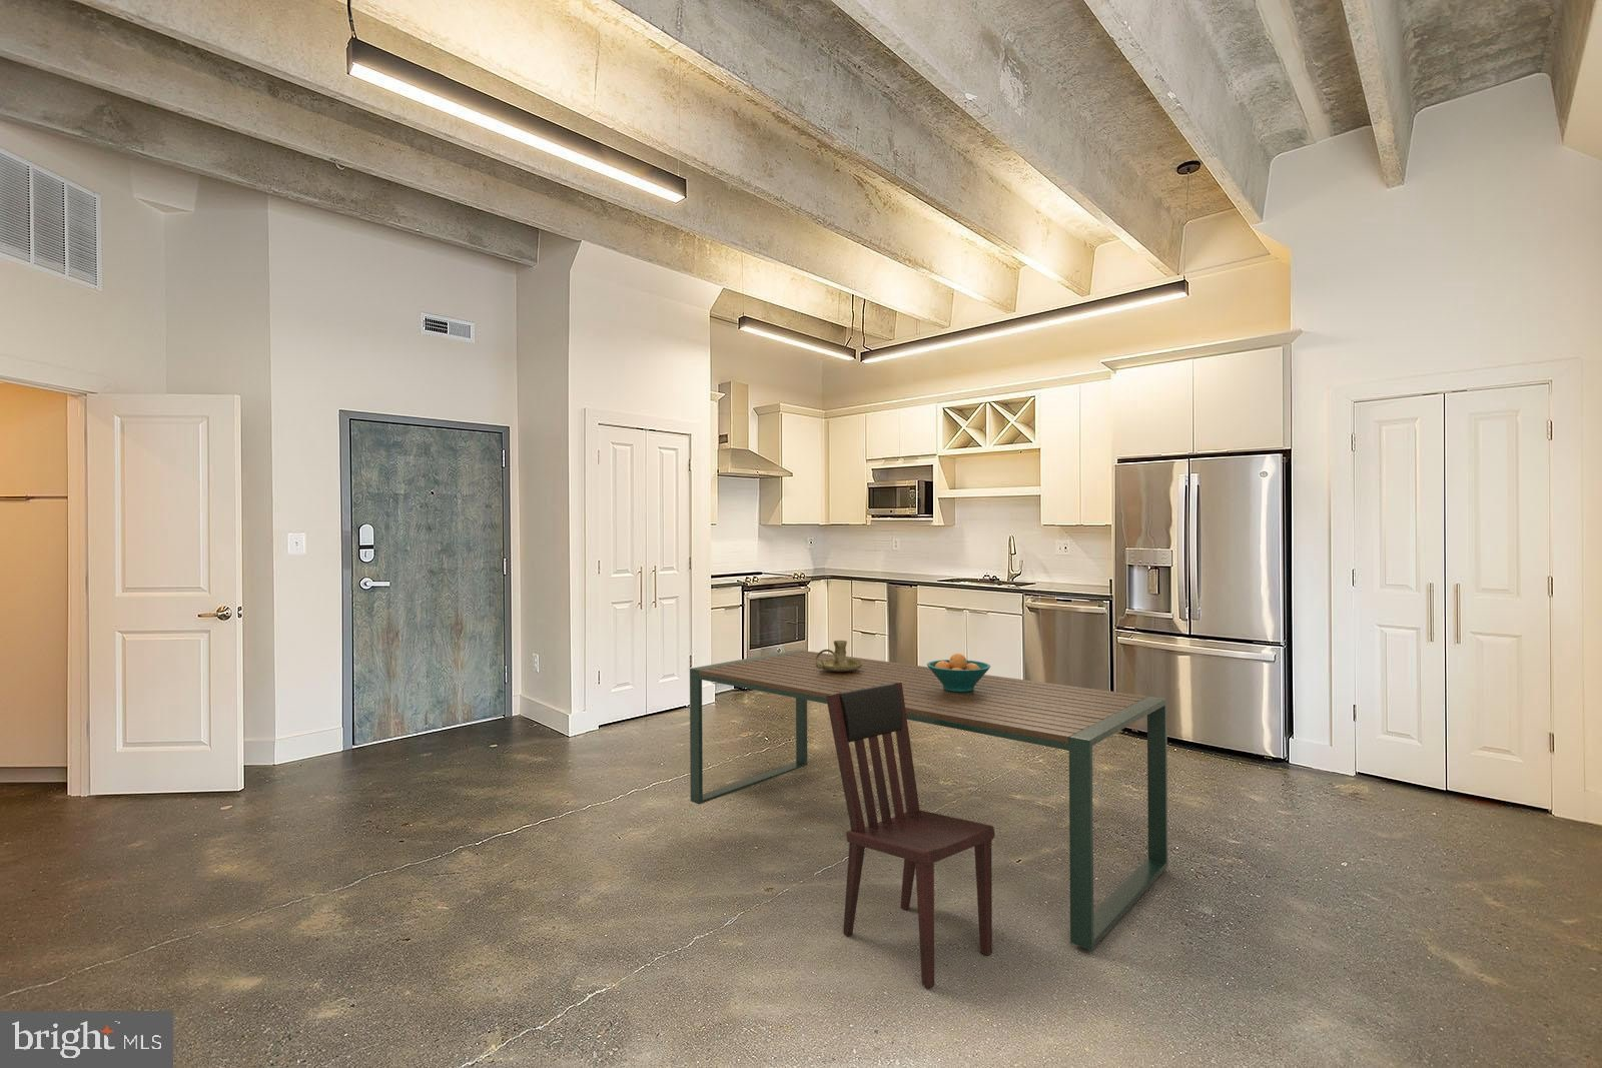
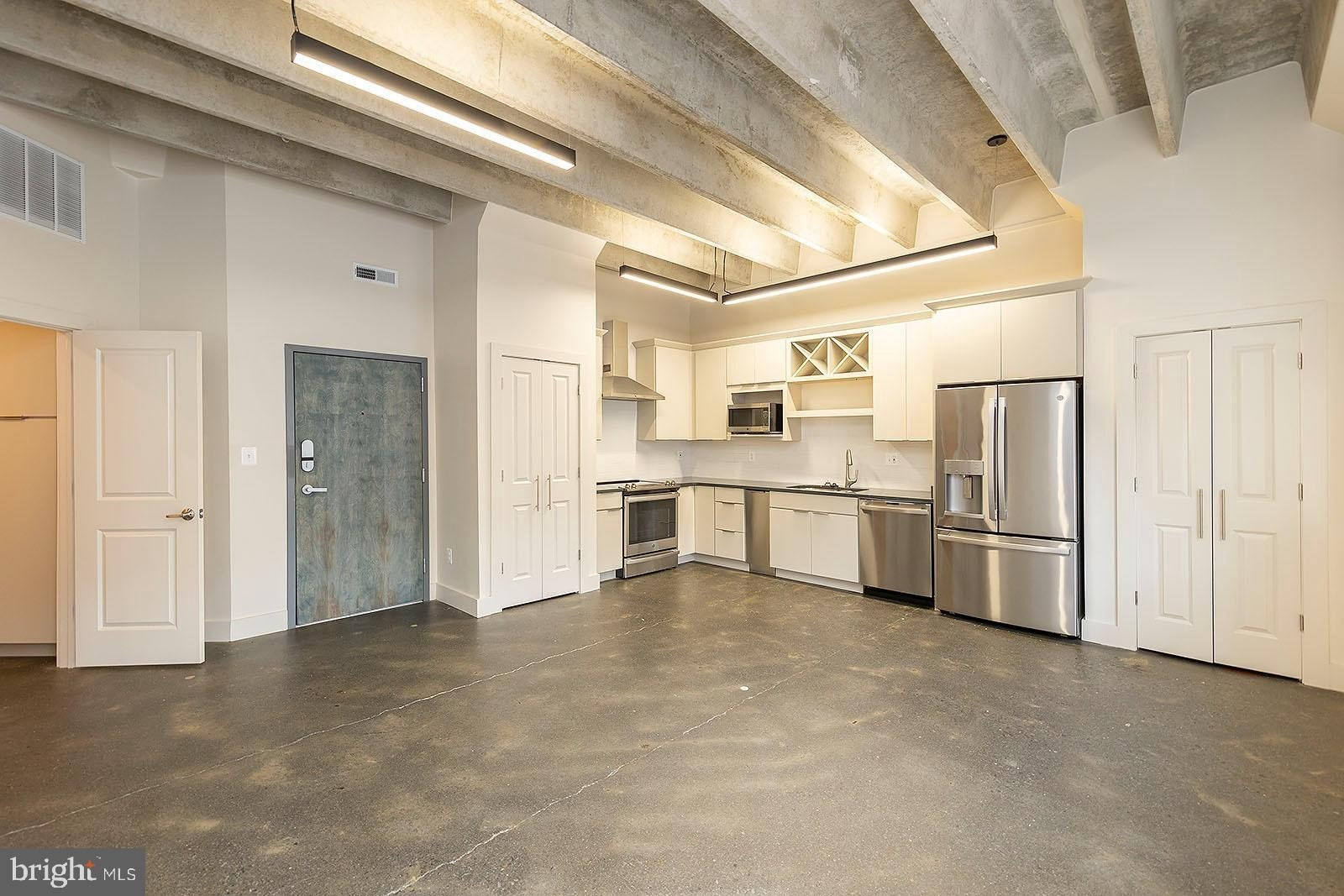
- candle holder [815,640,863,671]
- fruit bowl [926,653,992,691]
- dining table [689,648,1168,951]
- dining chair [826,683,996,989]
